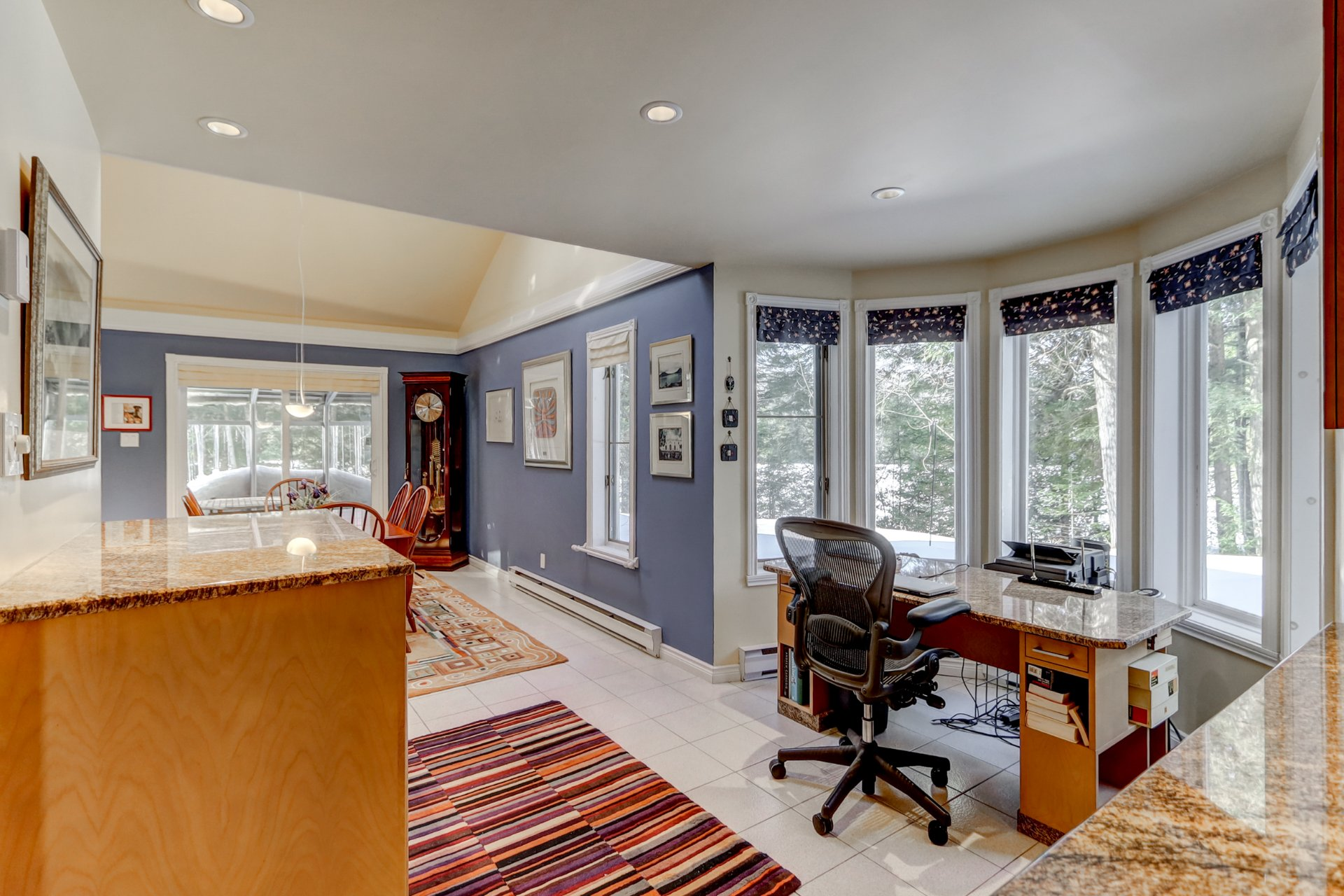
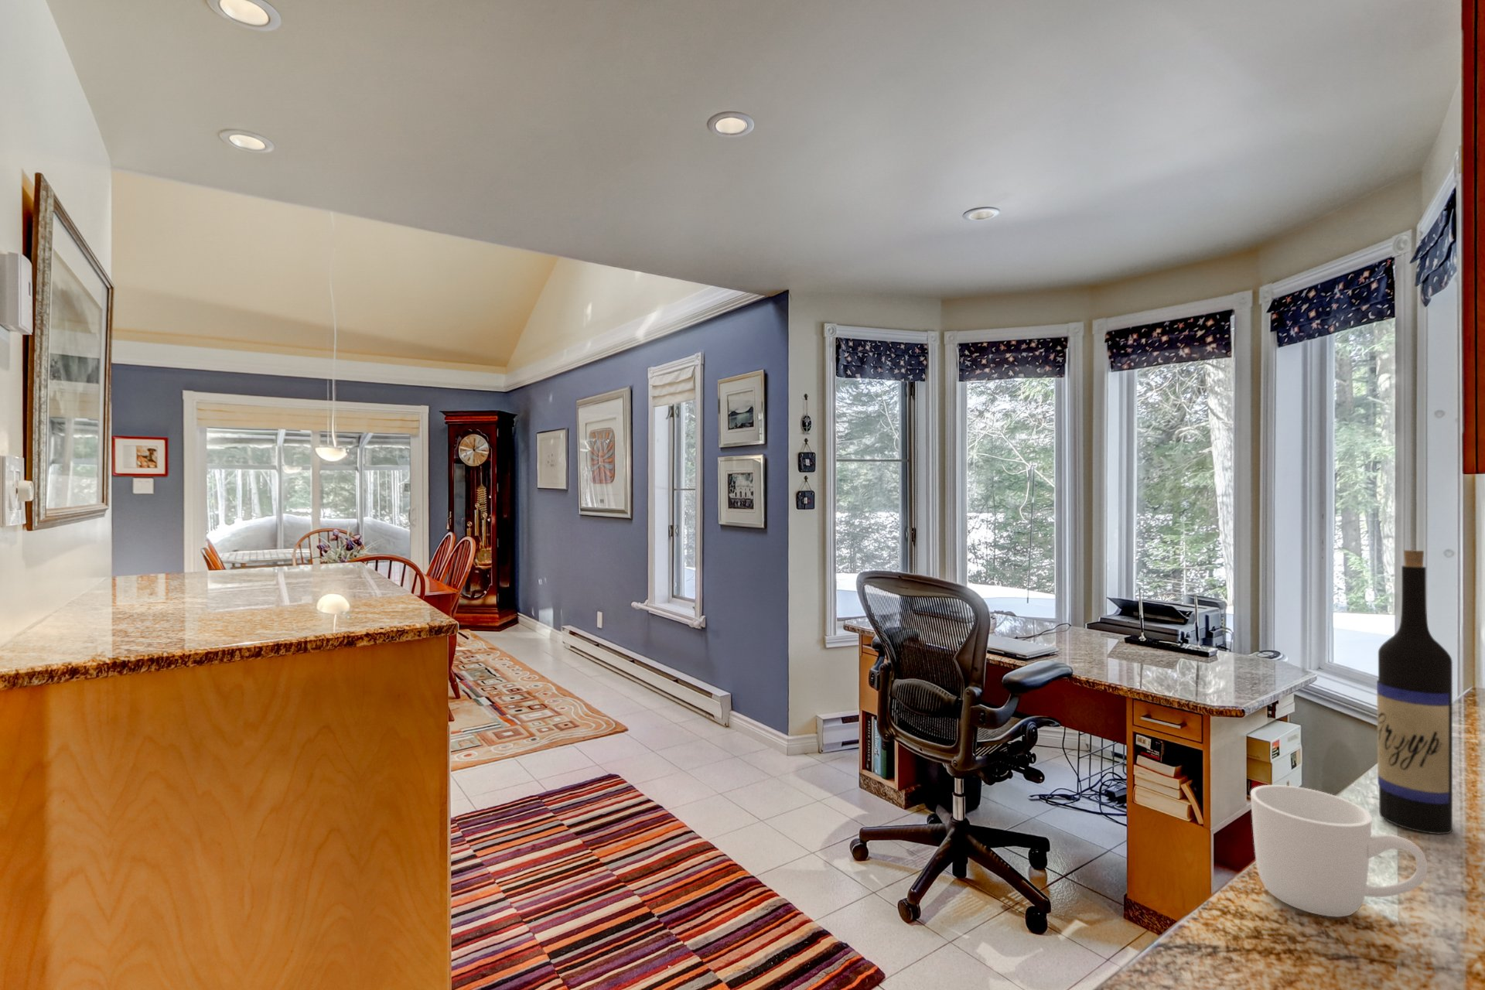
+ mug [1250,784,1429,917]
+ wine bottle [1376,549,1453,835]
